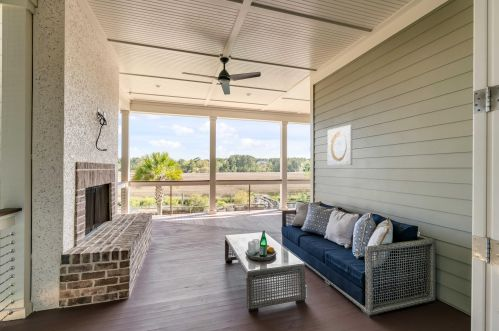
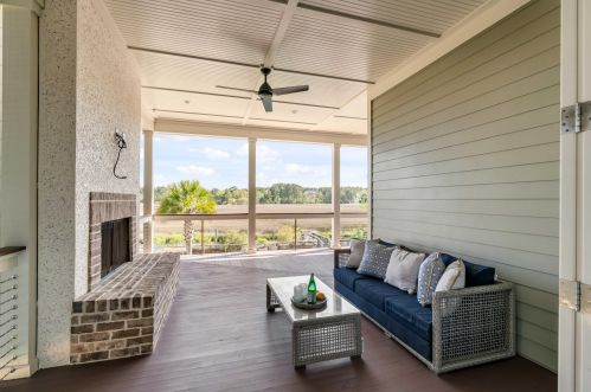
- wall art [327,124,354,166]
